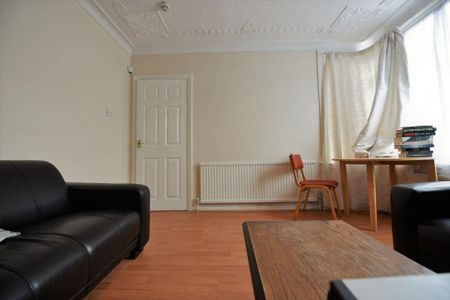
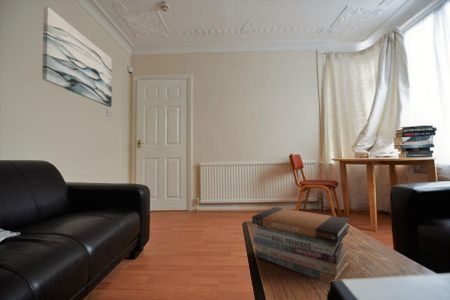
+ wall art [41,5,113,108]
+ book stack [251,206,351,285]
